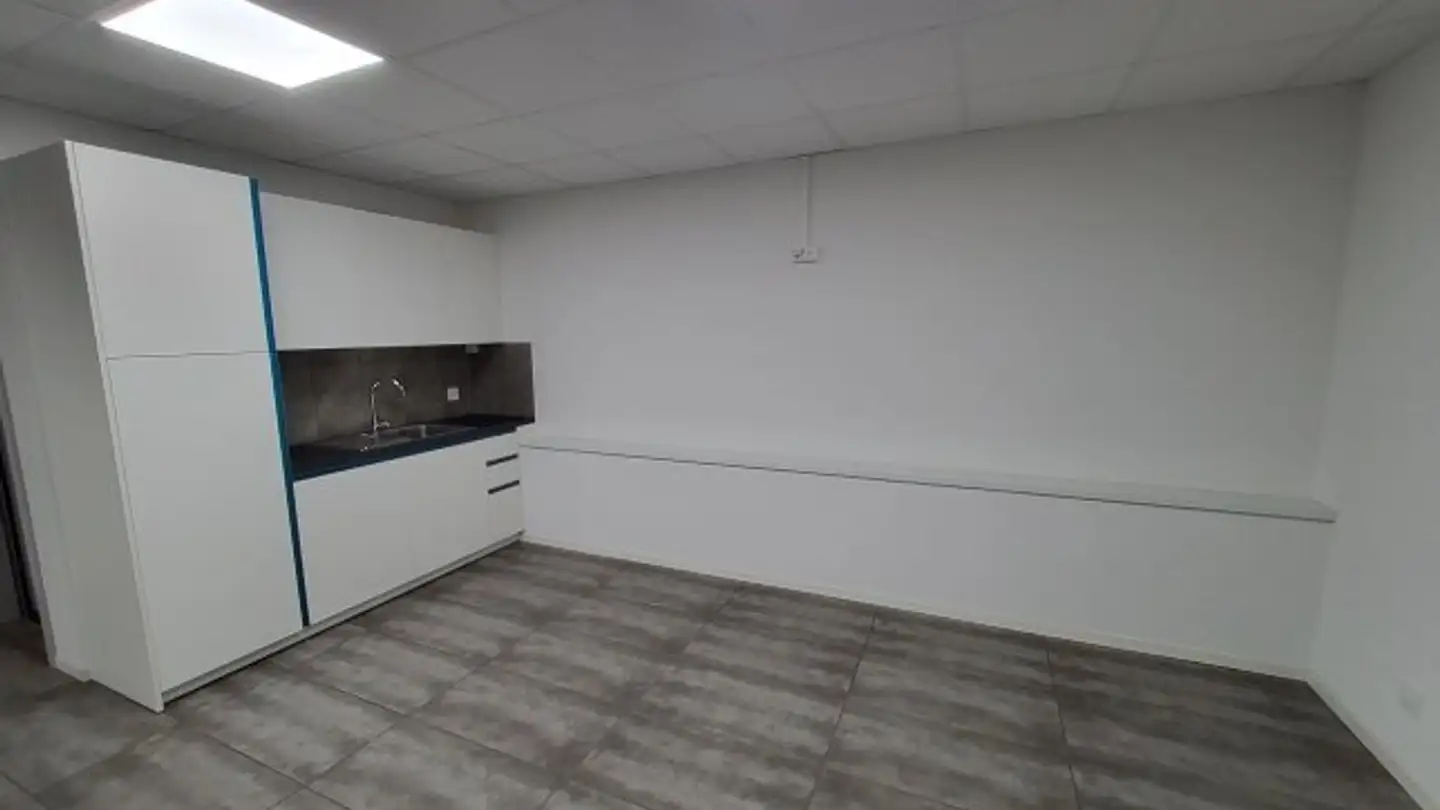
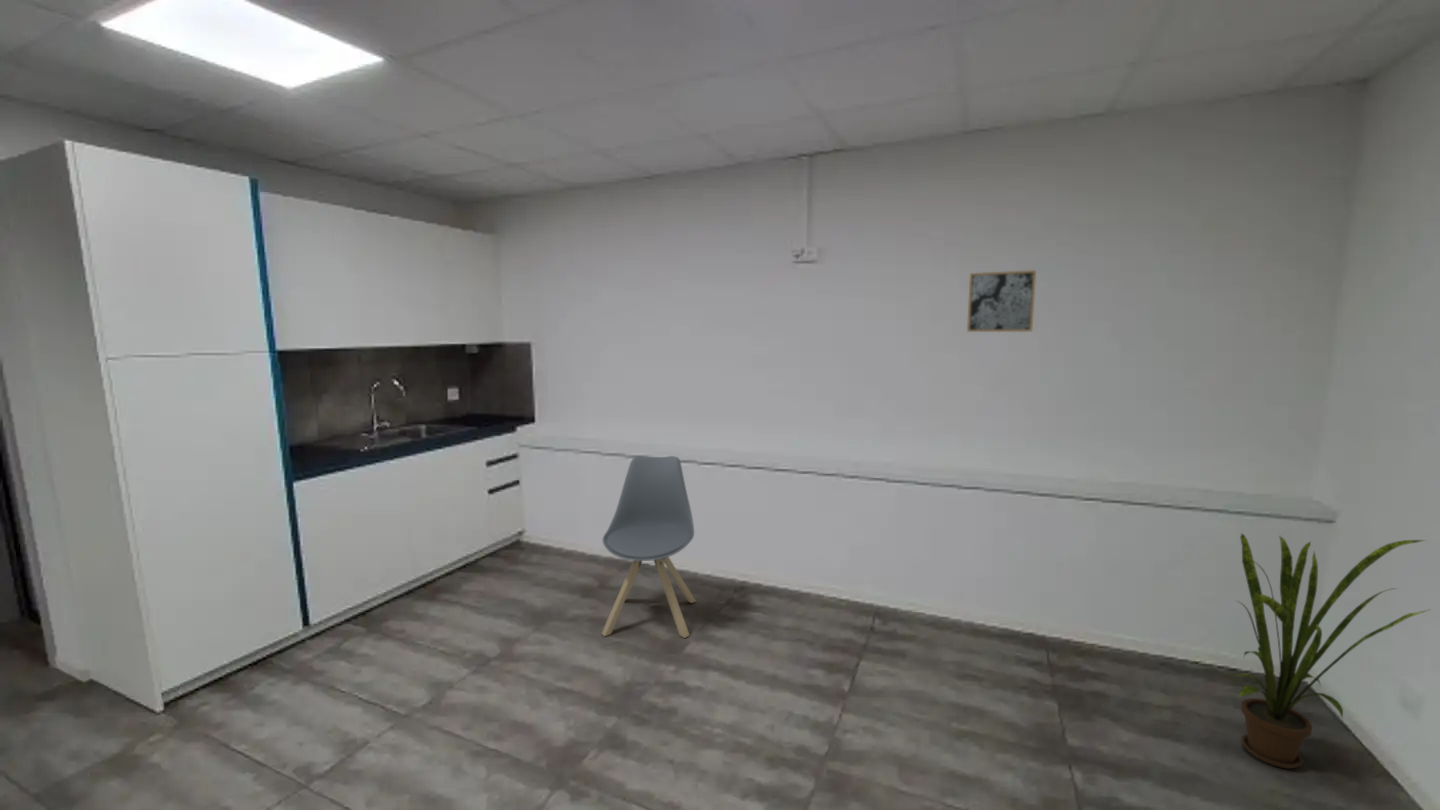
+ house plant [1235,533,1432,770]
+ chair [600,455,697,639]
+ wall art [966,269,1037,333]
